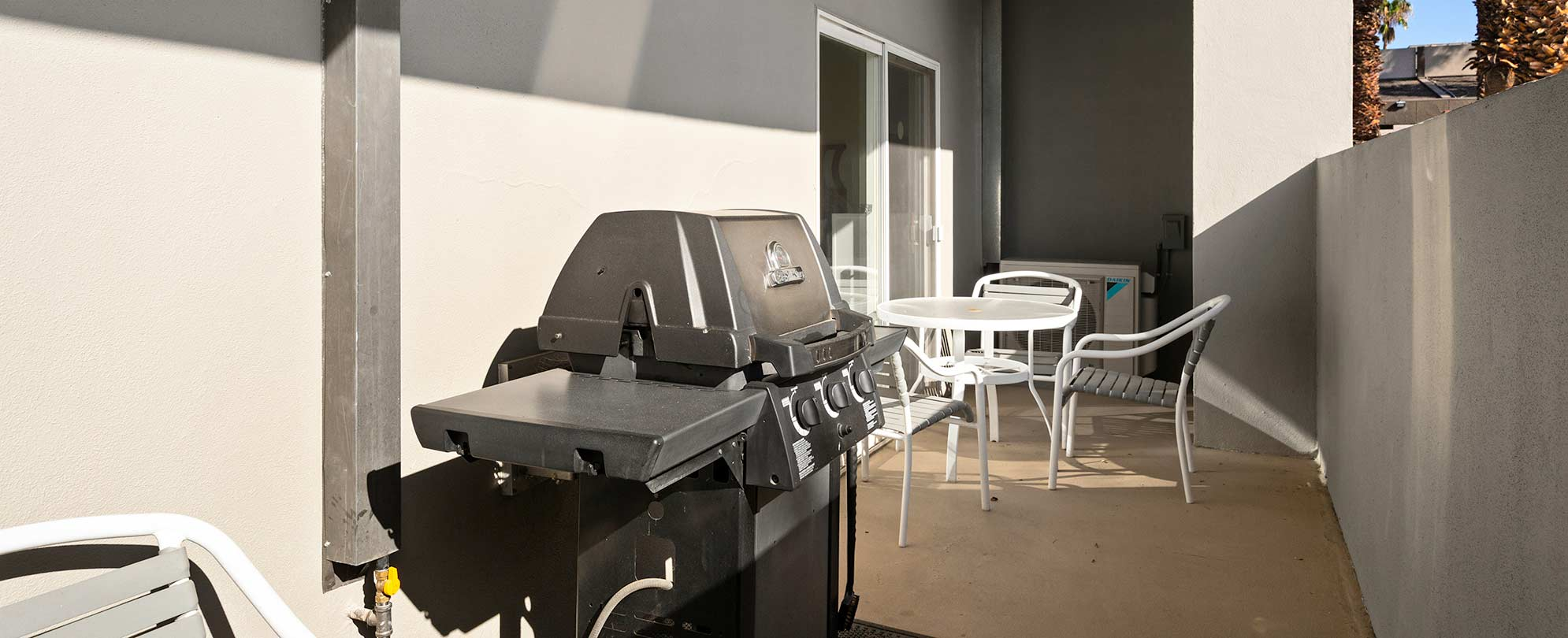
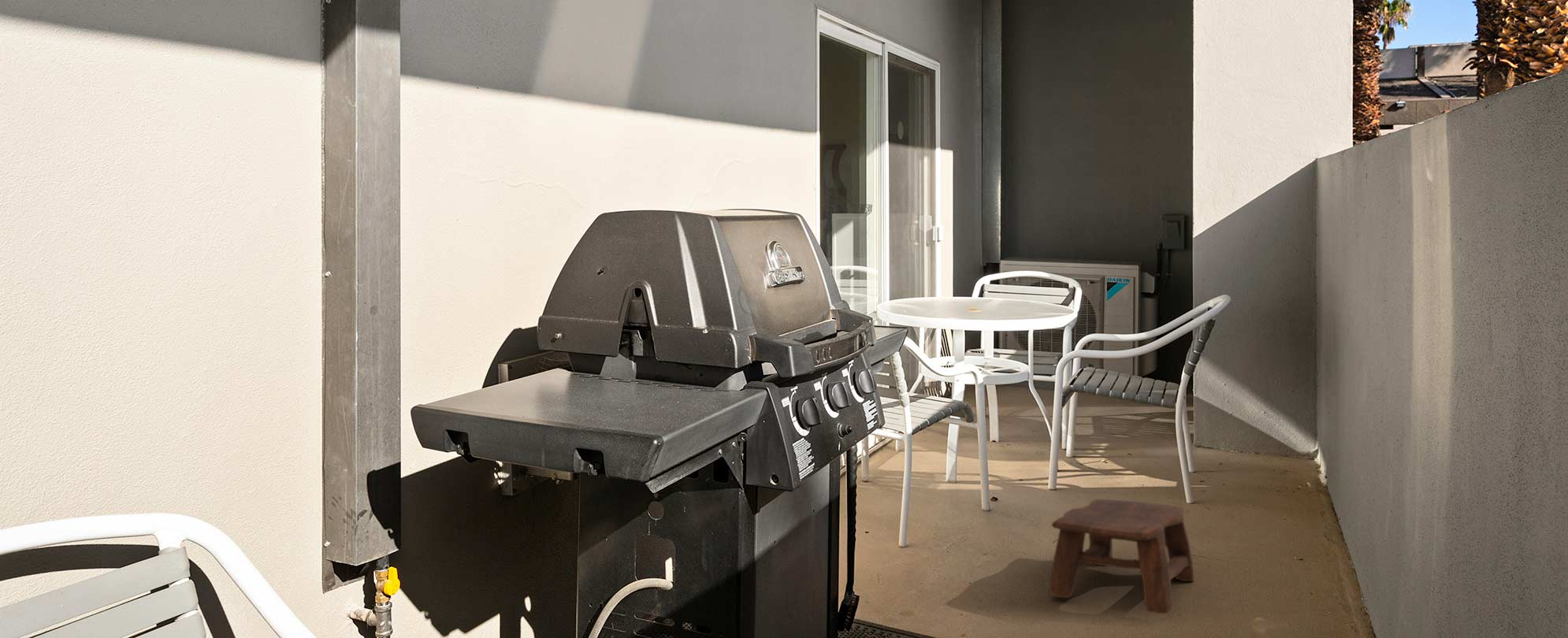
+ stool [1049,499,1195,614]
